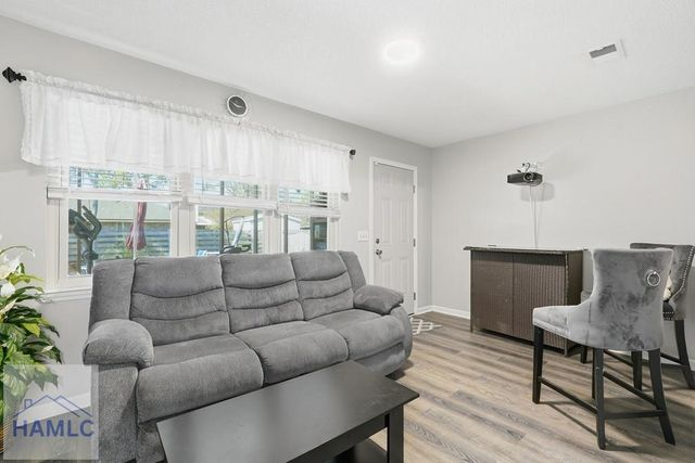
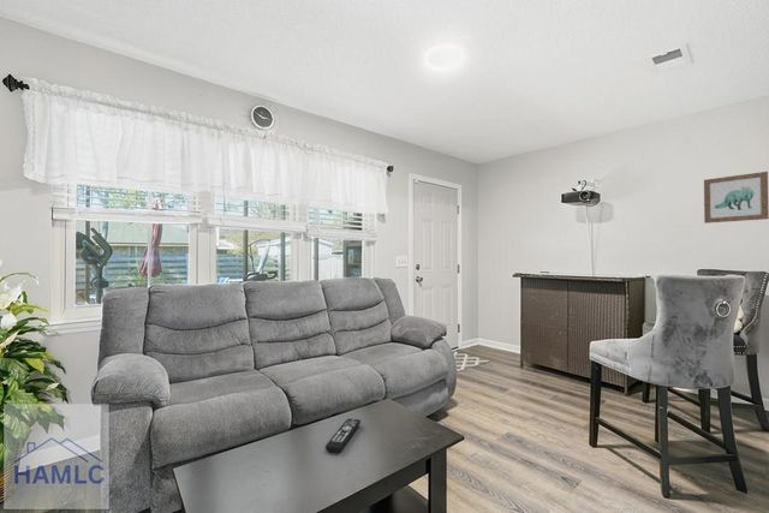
+ wall art [703,171,769,225]
+ remote control [324,417,362,454]
